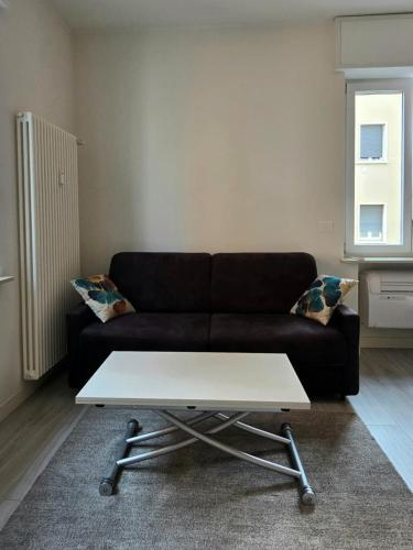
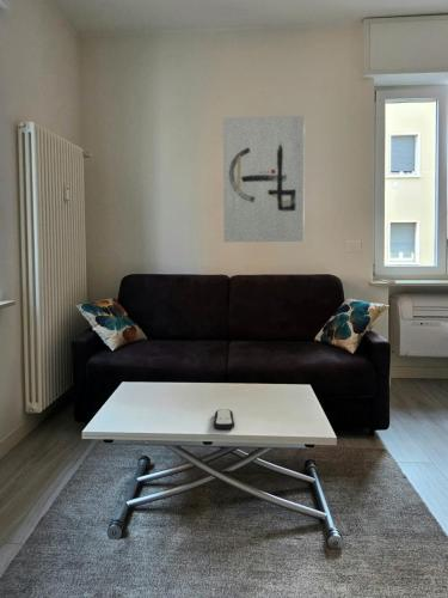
+ wall art [222,115,306,243]
+ remote control [213,408,235,431]
